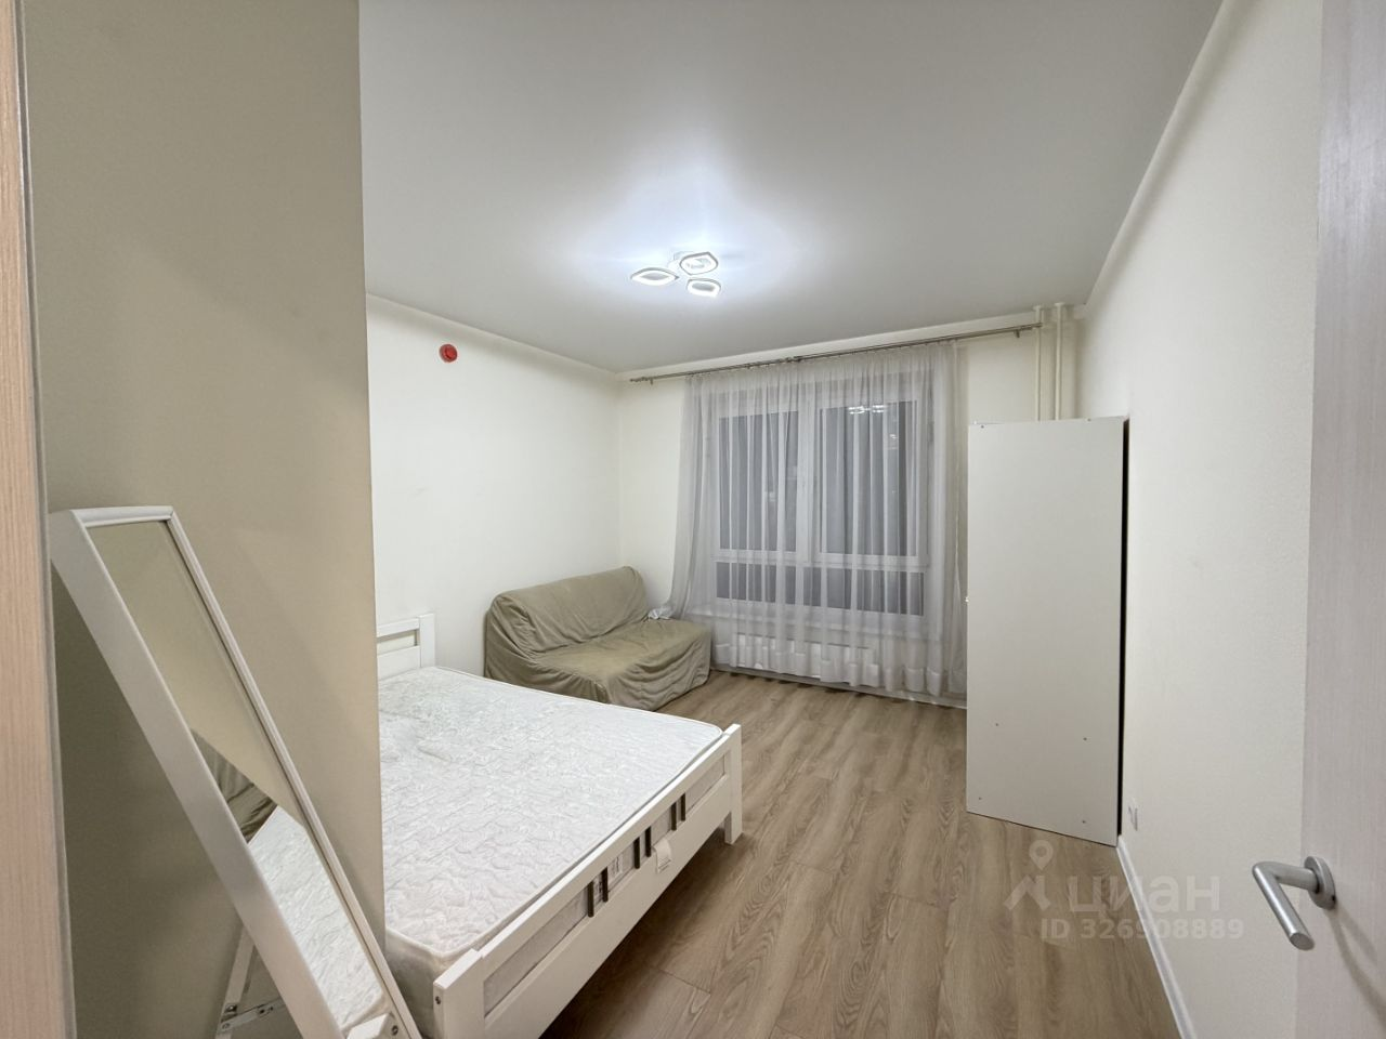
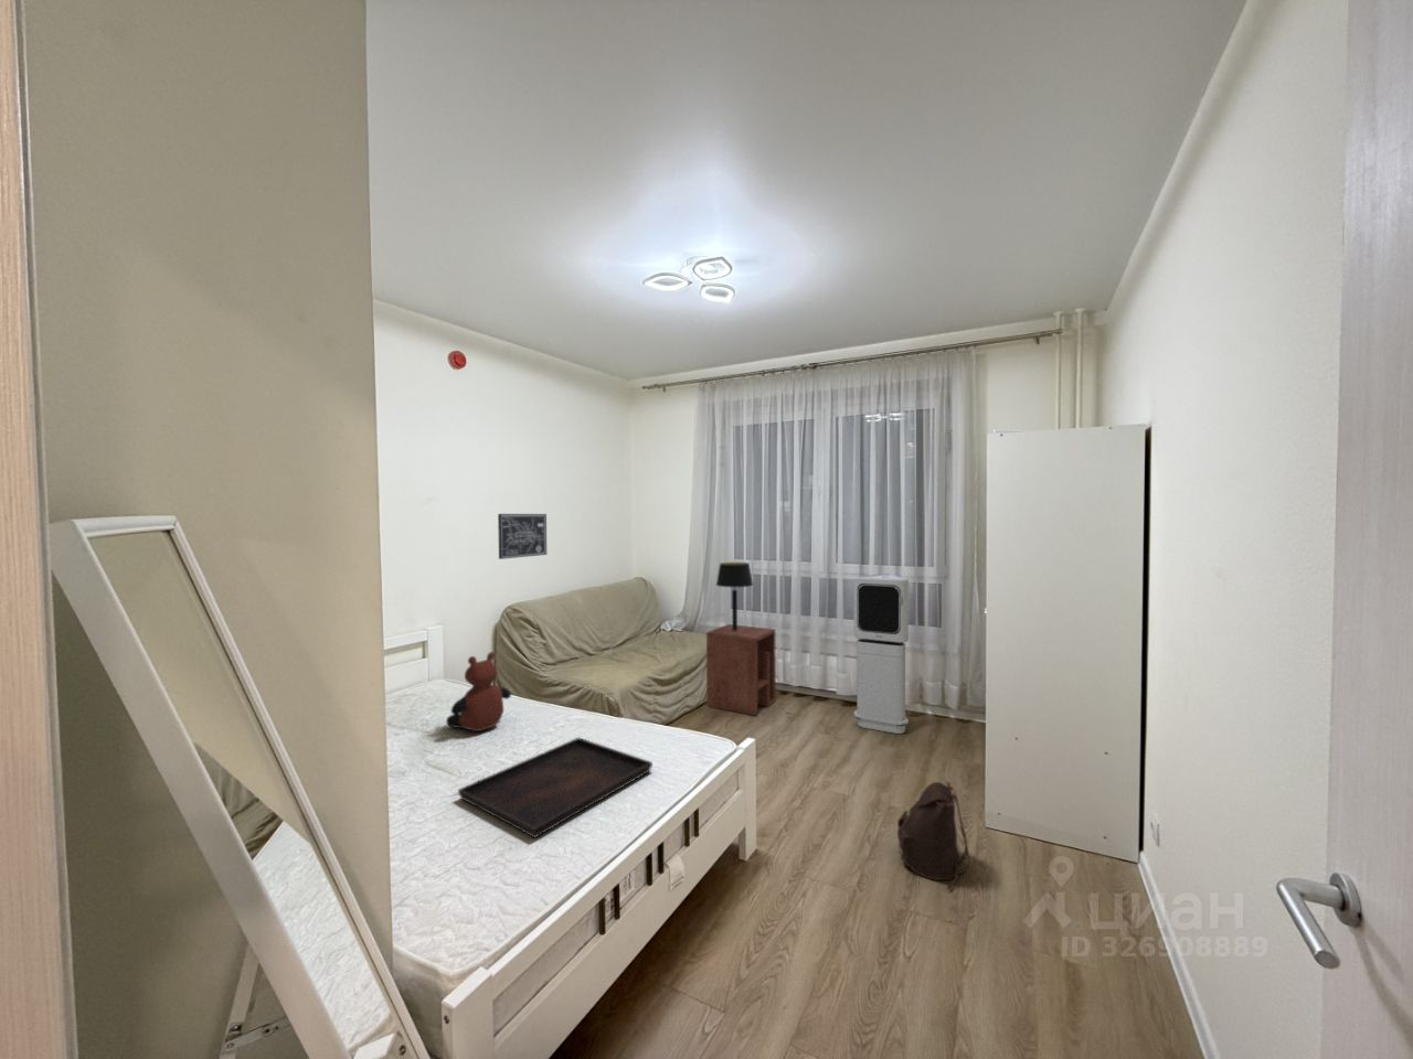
+ air purifier [853,573,910,734]
+ backpack [897,781,970,890]
+ side table [705,623,778,717]
+ teddy bear [445,651,512,732]
+ wall art [496,513,547,561]
+ table lamp [715,562,754,631]
+ serving tray [457,736,653,840]
